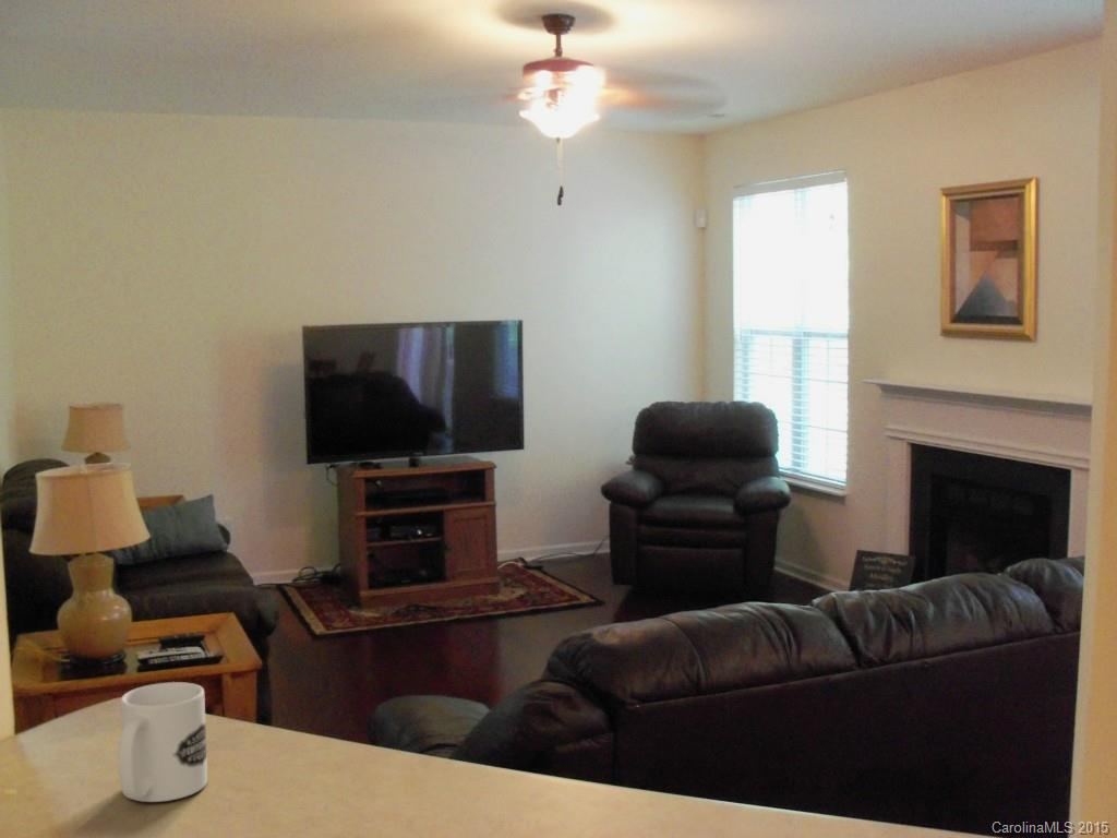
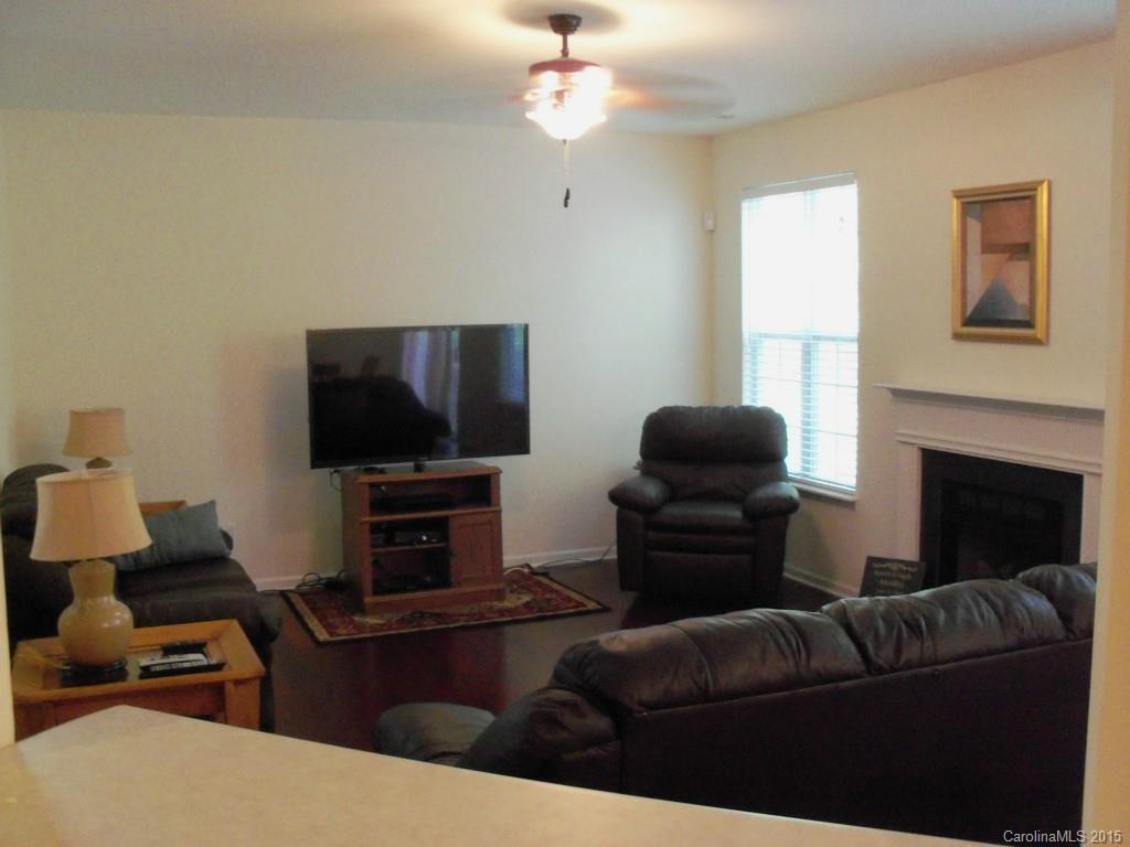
- mug [118,681,208,803]
